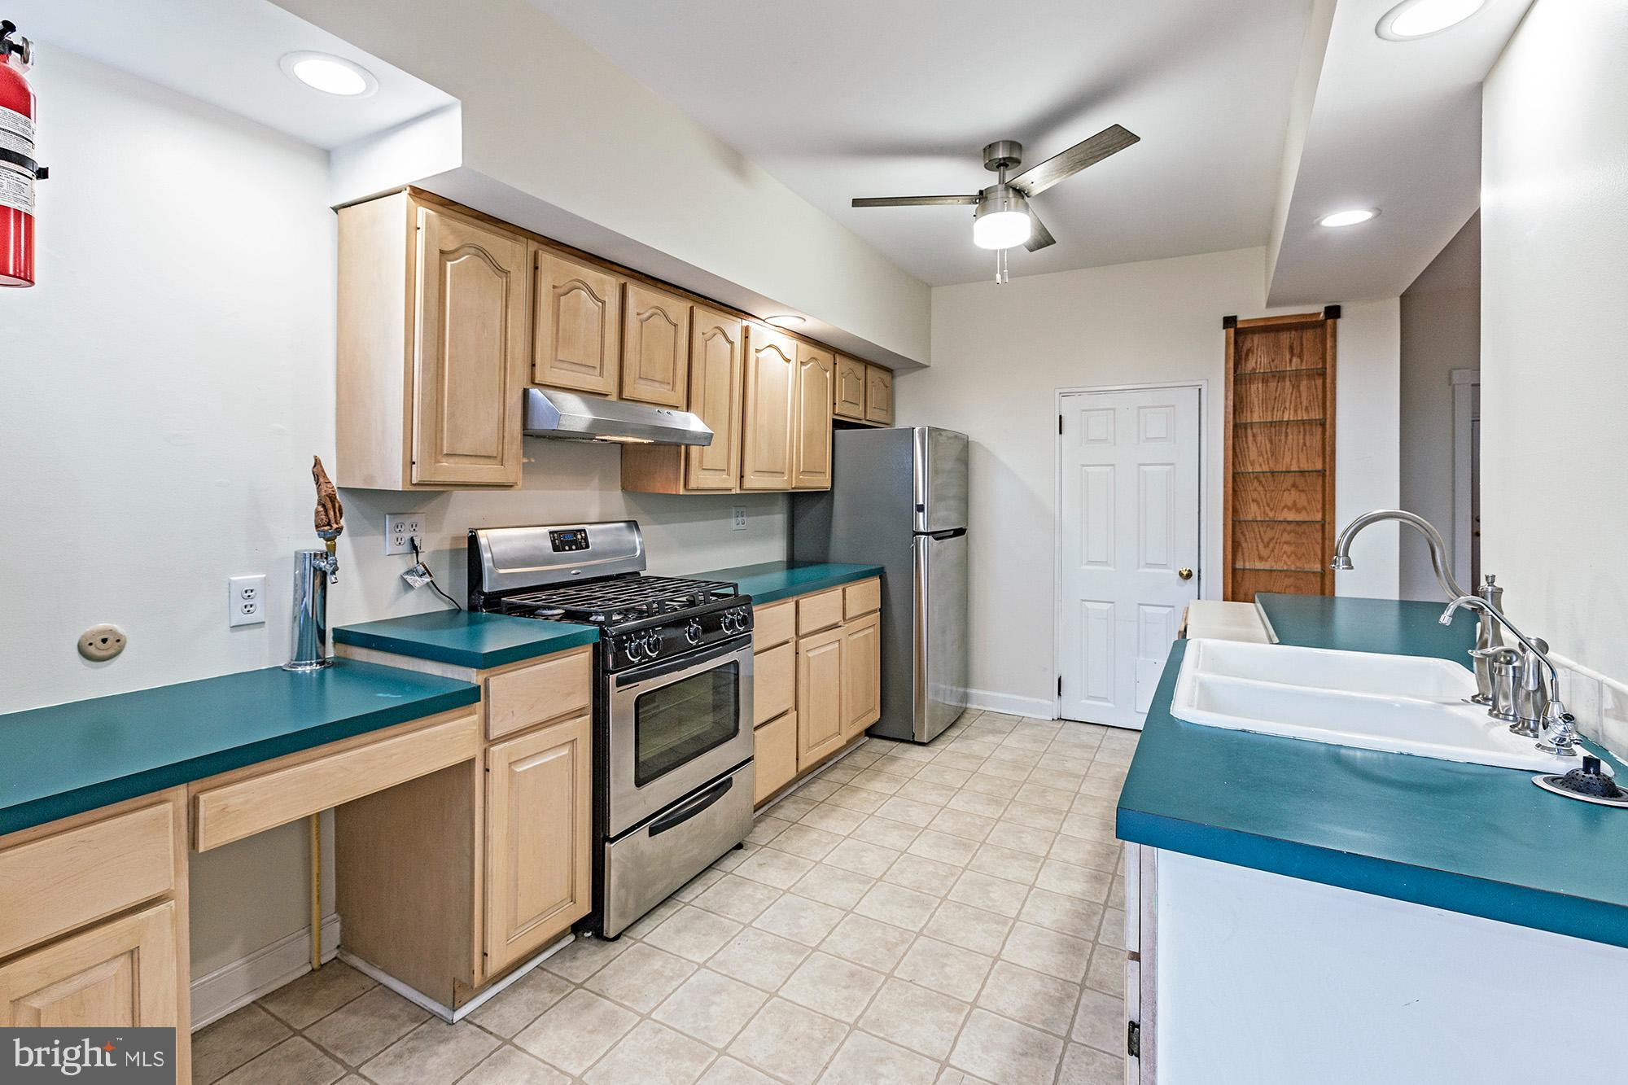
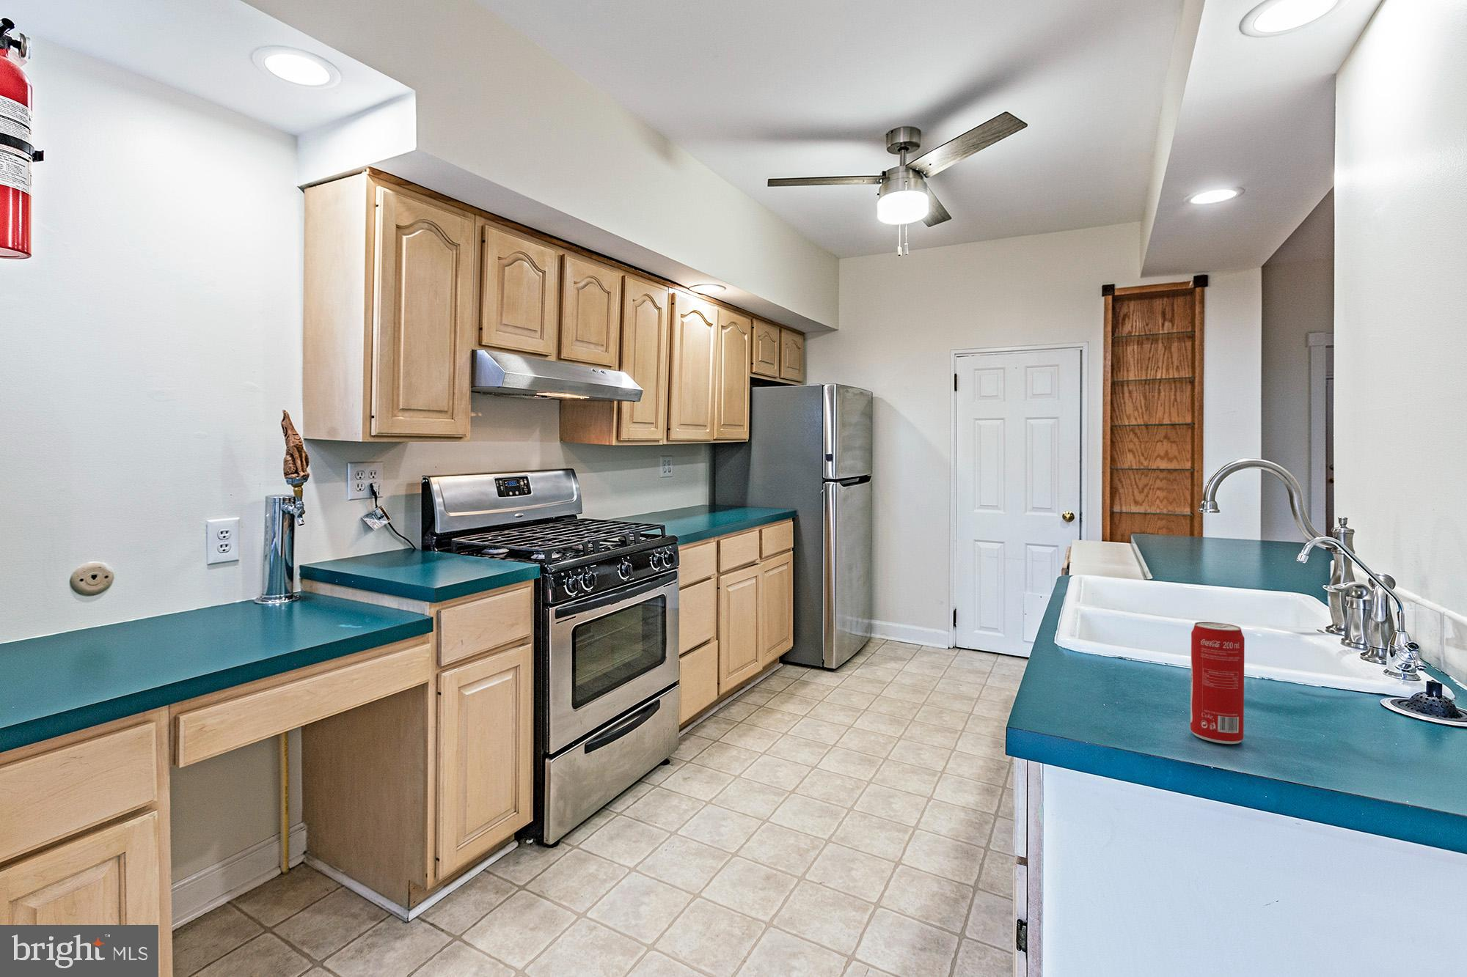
+ beverage can [1190,622,1246,745]
